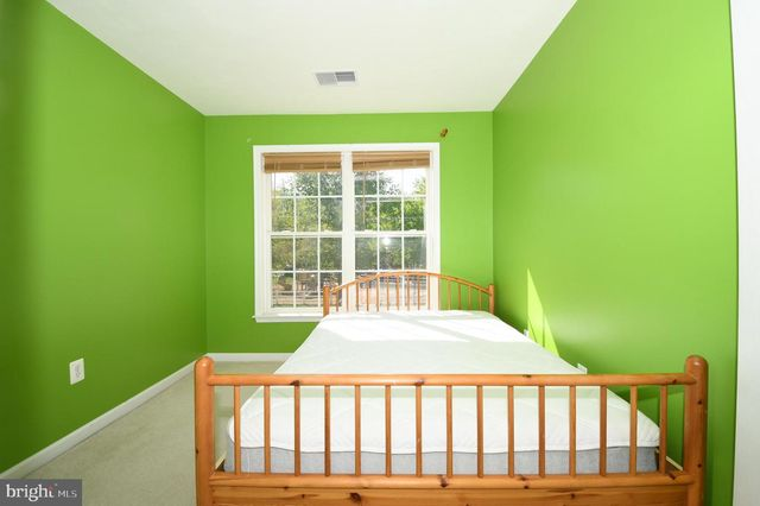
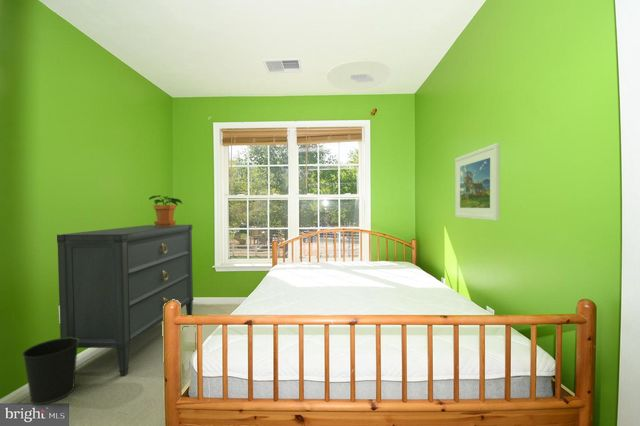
+ dresser [56,224,195,377]
+ wastebasket [21,337,79,406]
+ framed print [454,142,501,221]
+ ceiling light [324,60,392,91]
+ potted plant [148,194,183,227]
